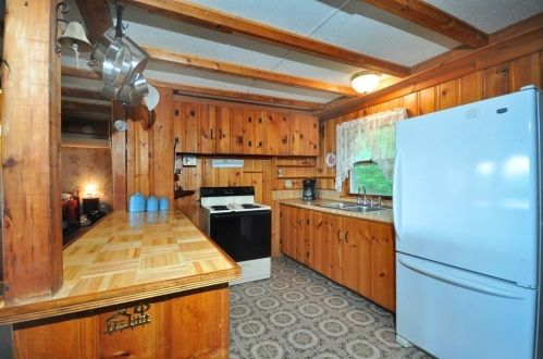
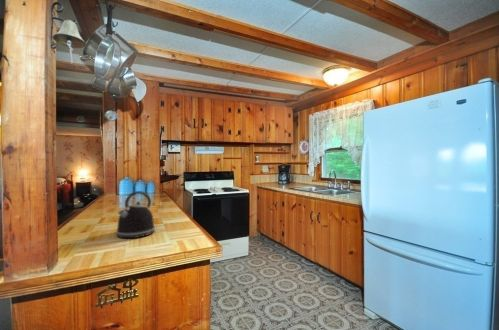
+ kettle [115,190,156,239]
